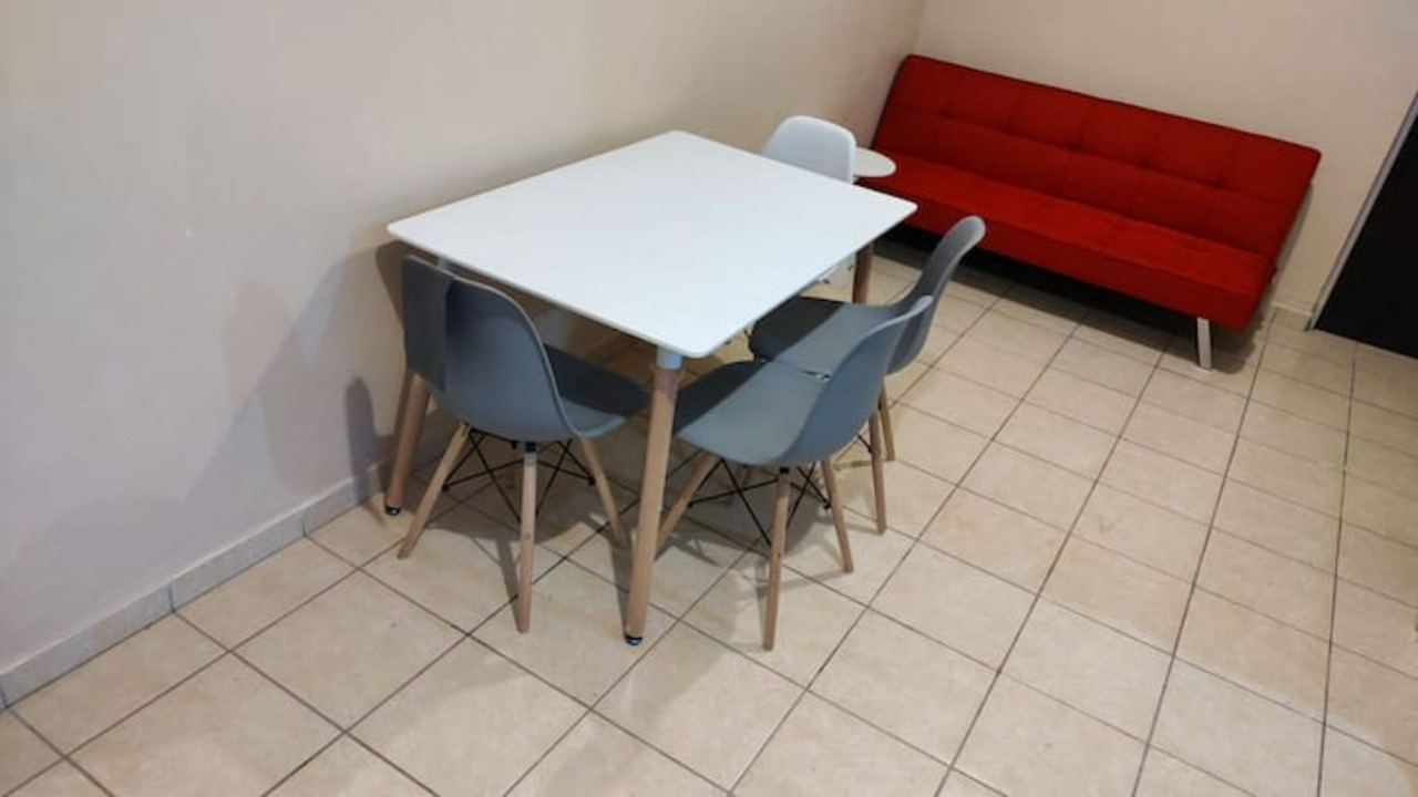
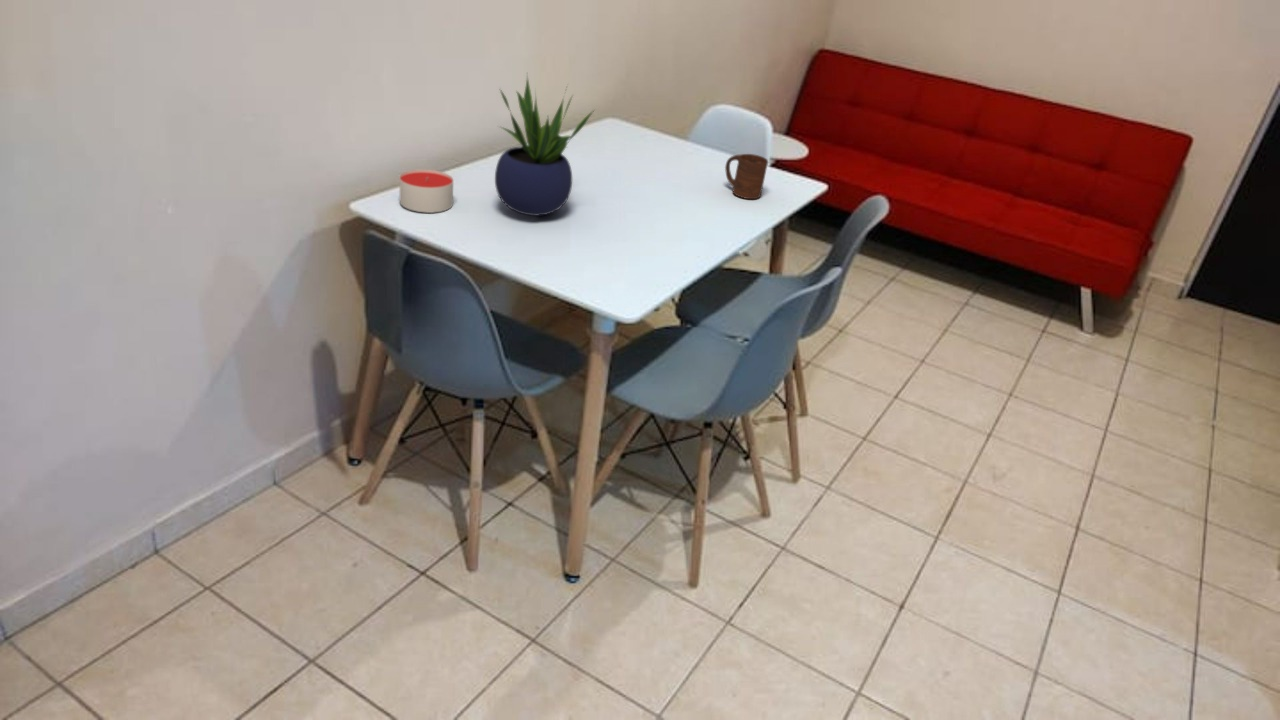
+ potted plant [494,73,596,217]
+ candle [399,169,454,214]
+ cup [724,153,769,200]
